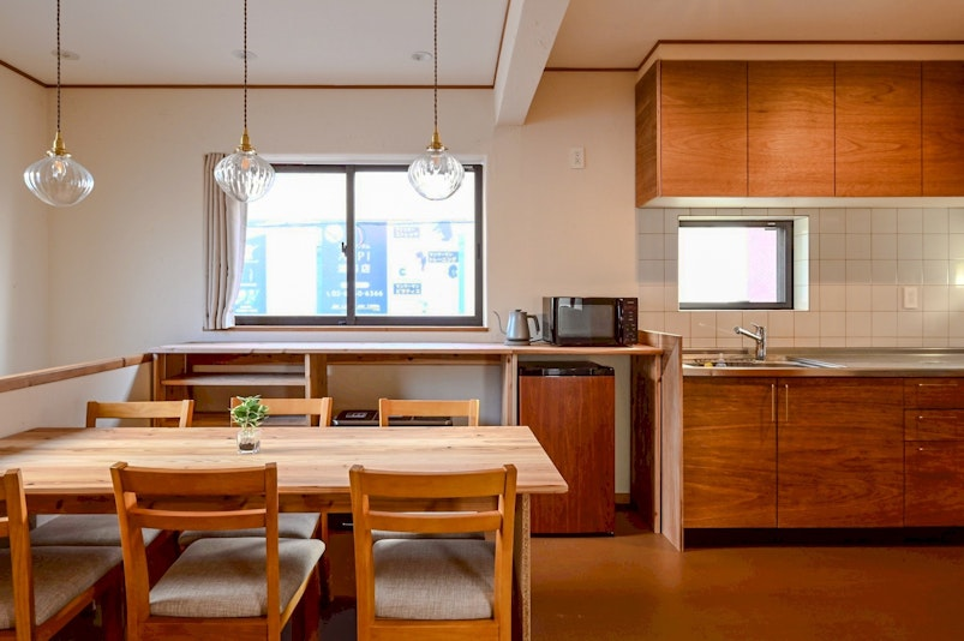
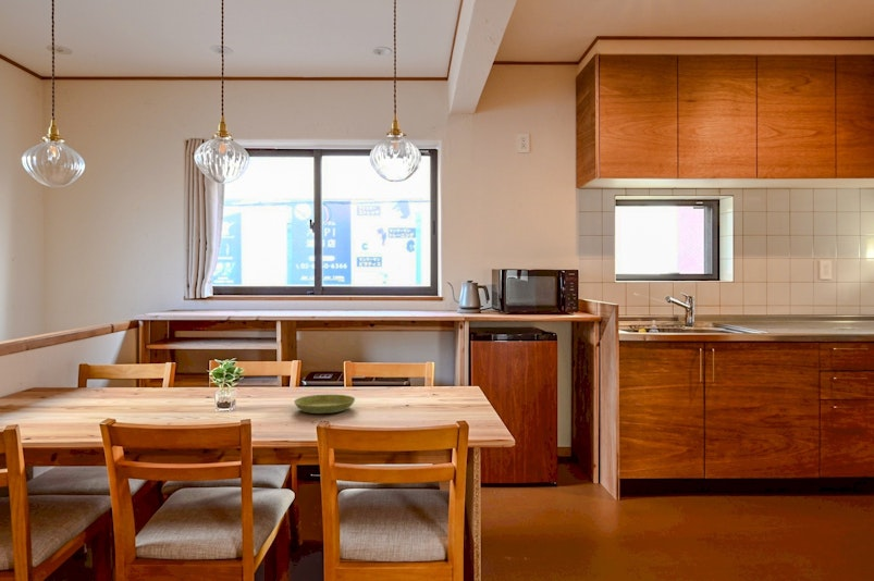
+ saucer [293,394,356,415]
